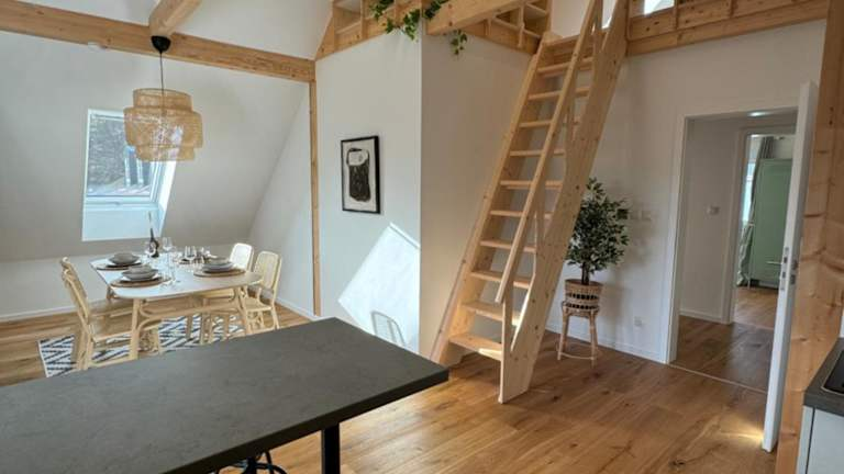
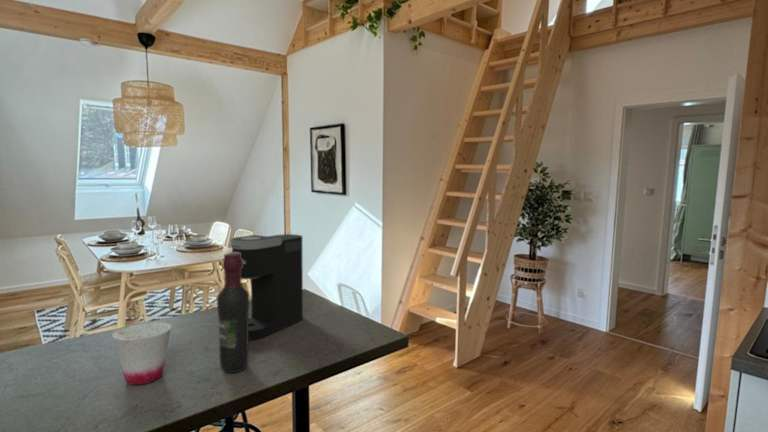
+ wine bottle [216,251,251,374]
+ coffee maker [229,233,304,340]
+ cup [111,321,172,386]
